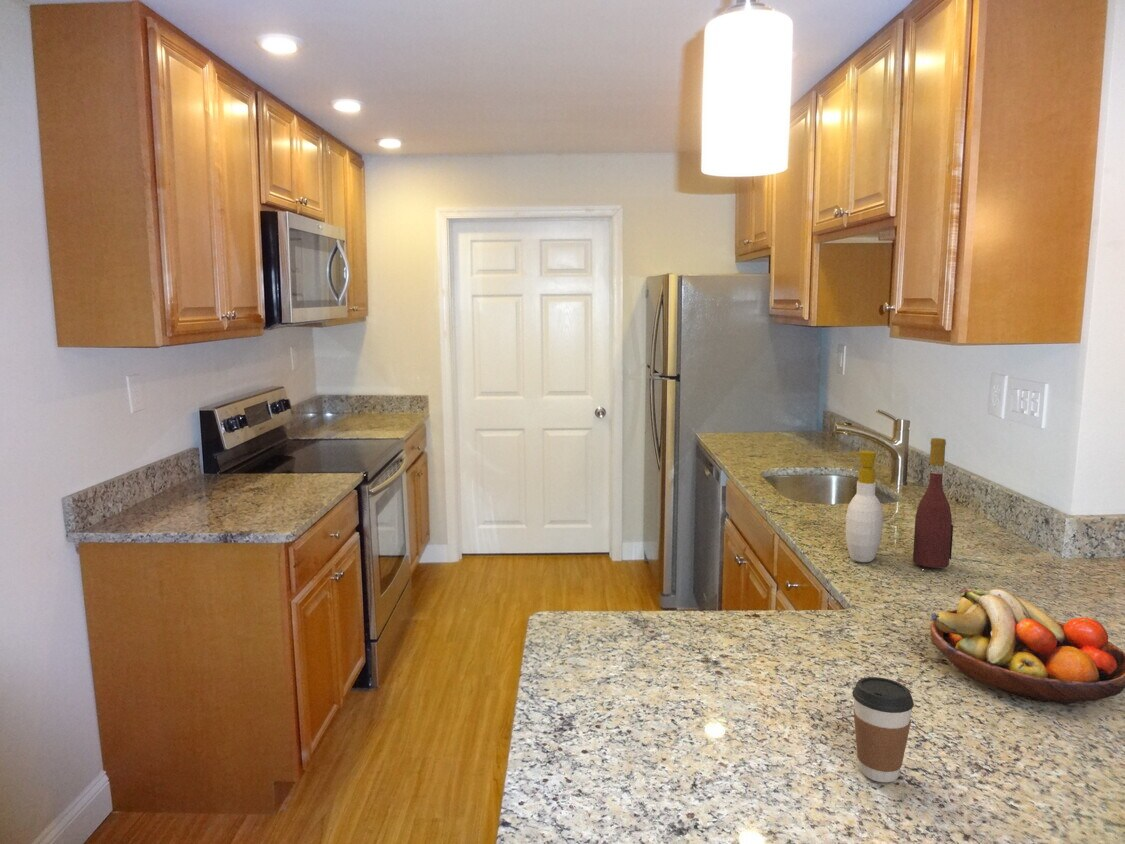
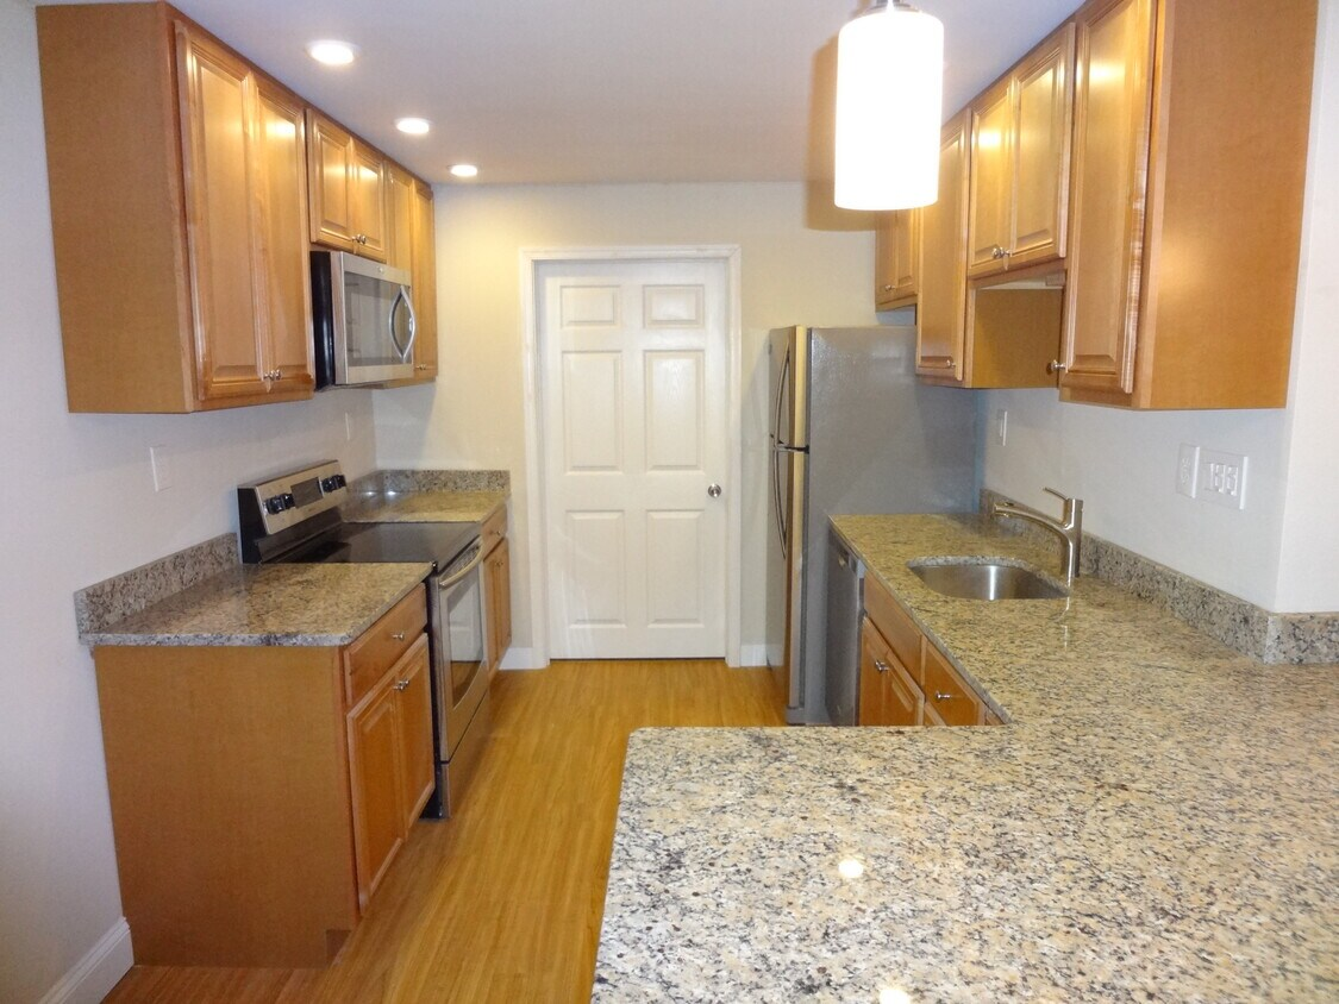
- wine bottle [912,437,954,569]
- fruit bowl [930,587,1125,705]
- soap bottle [844,450,884,563]
- coffee cup [851,676,915,783]
